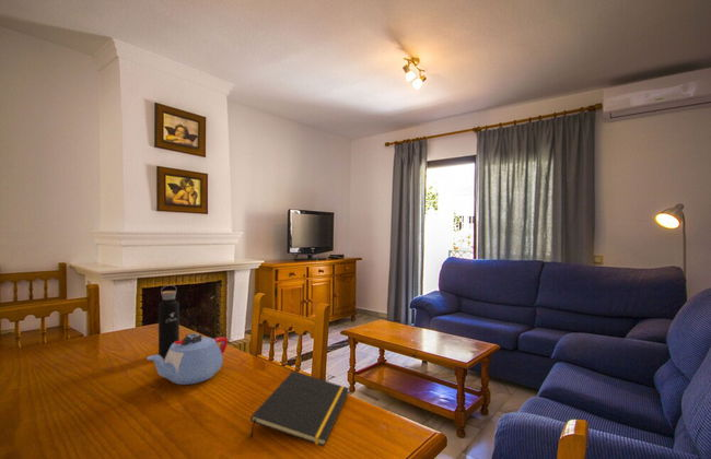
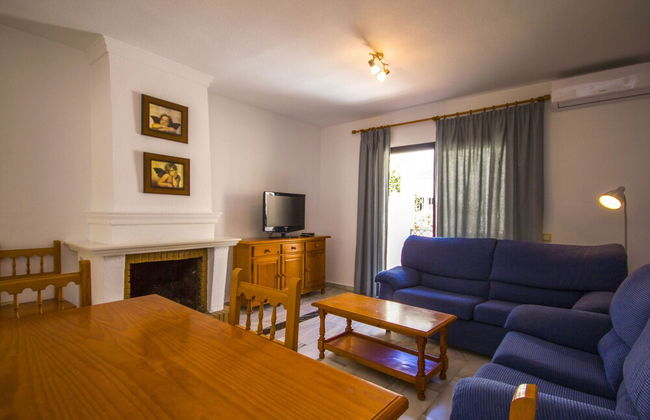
- teapot [145,332,229,386]
- notepad [249,370,350,447]
- water bottle [158,284,180,358]
